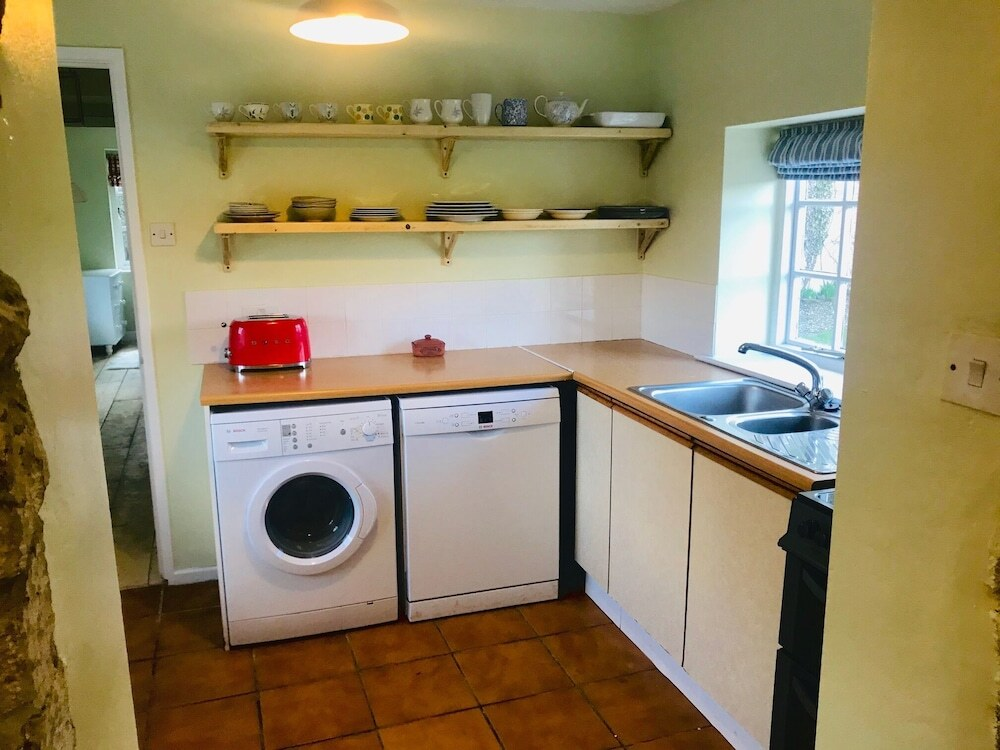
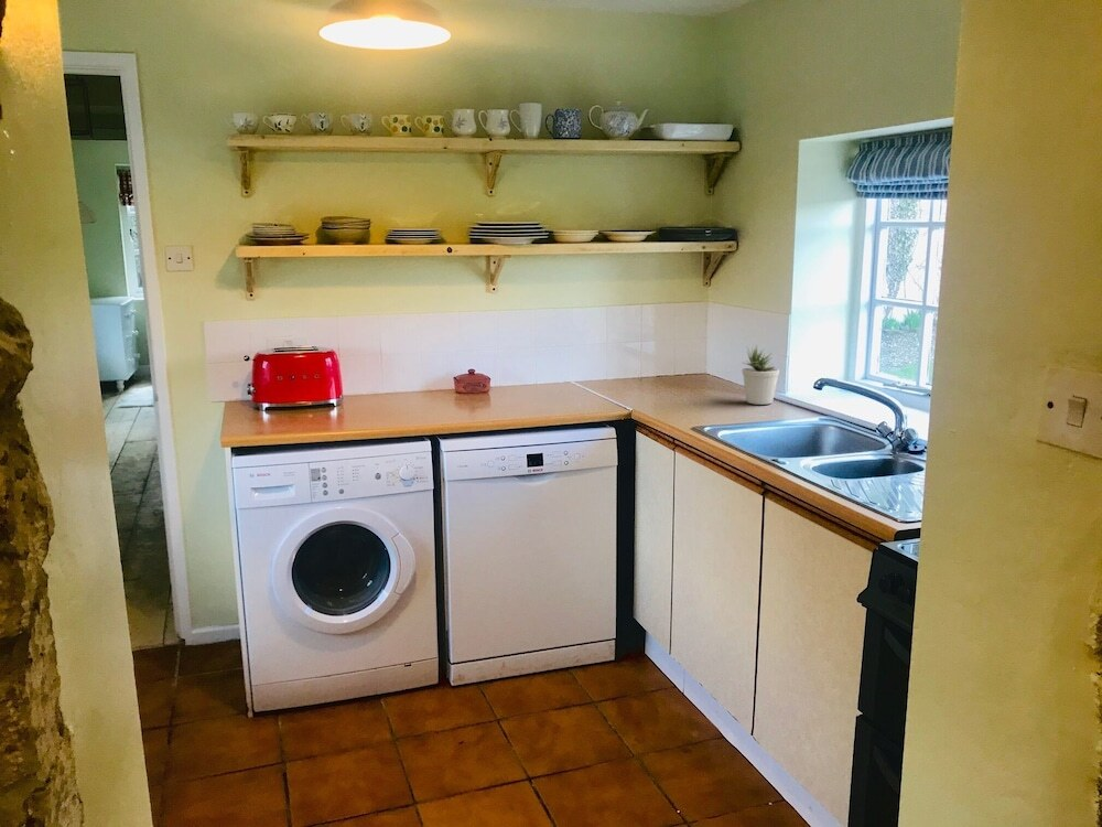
+ potted plant [741,343,780,406]
